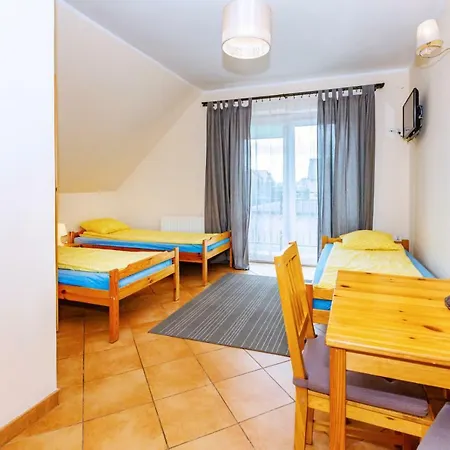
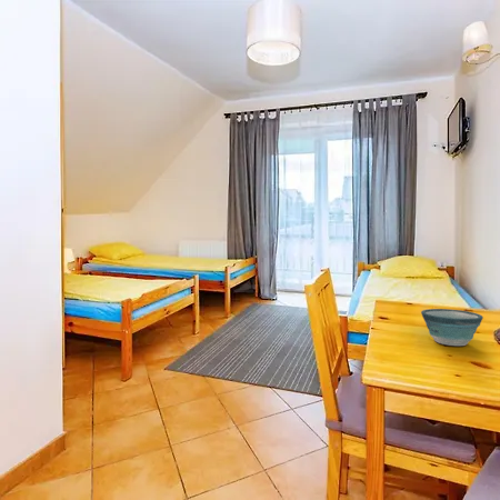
+ bowl [420,308,484,347]
